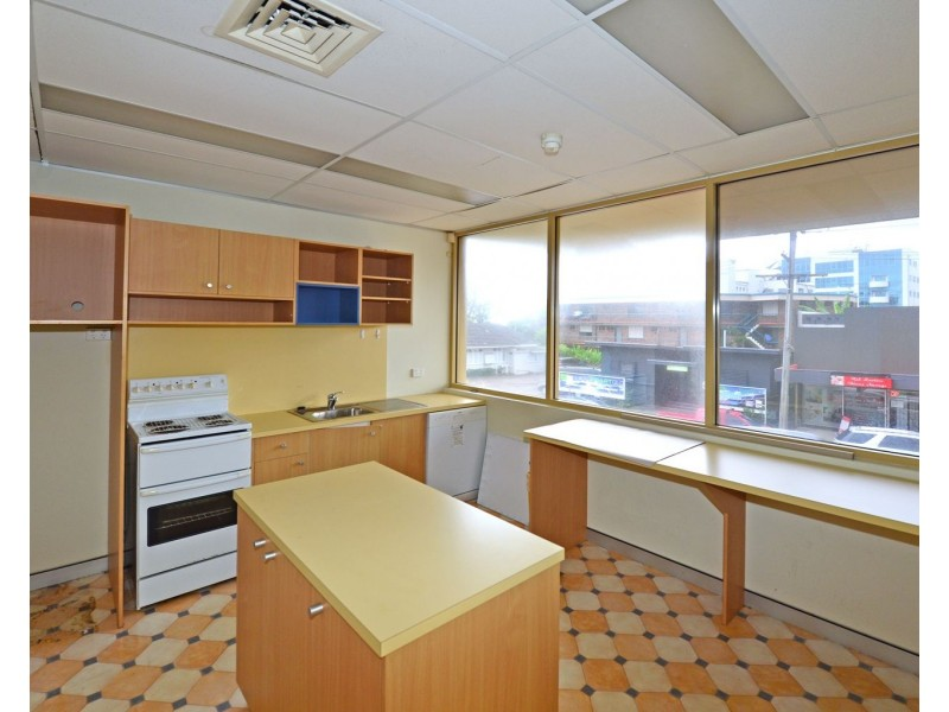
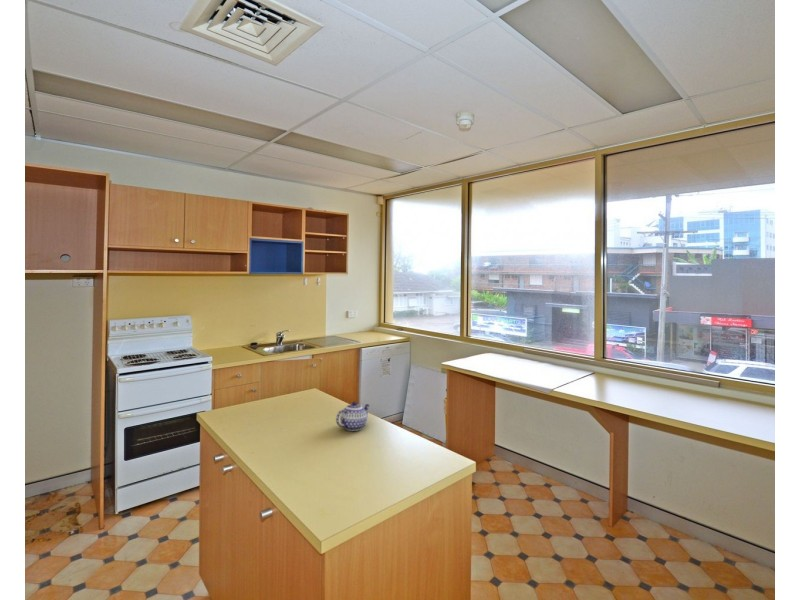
+ teapot [335,401,371,432]
